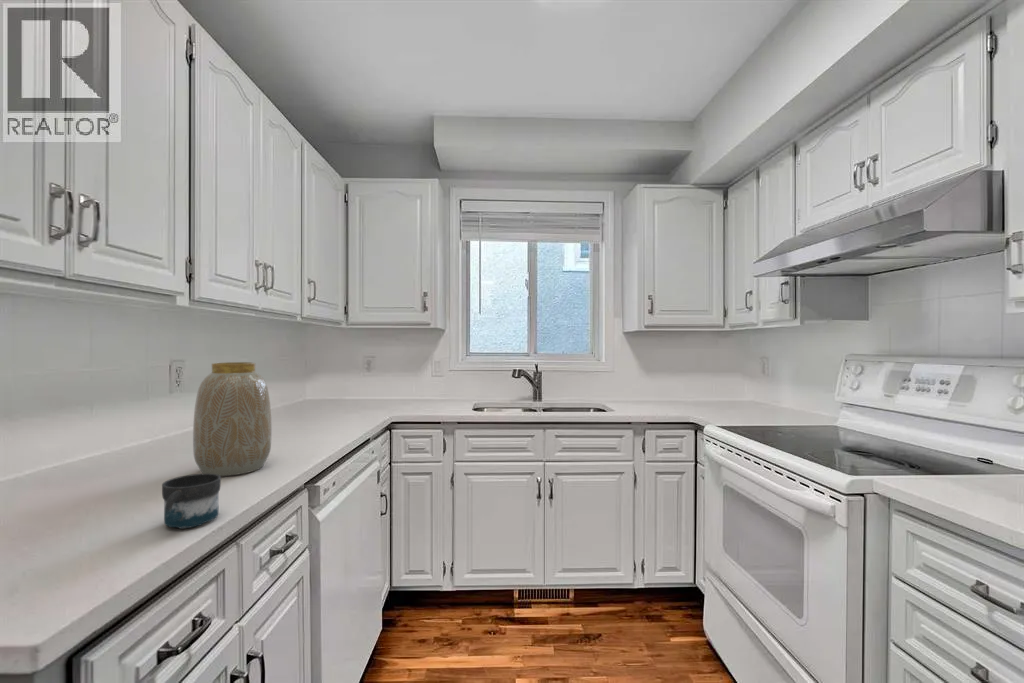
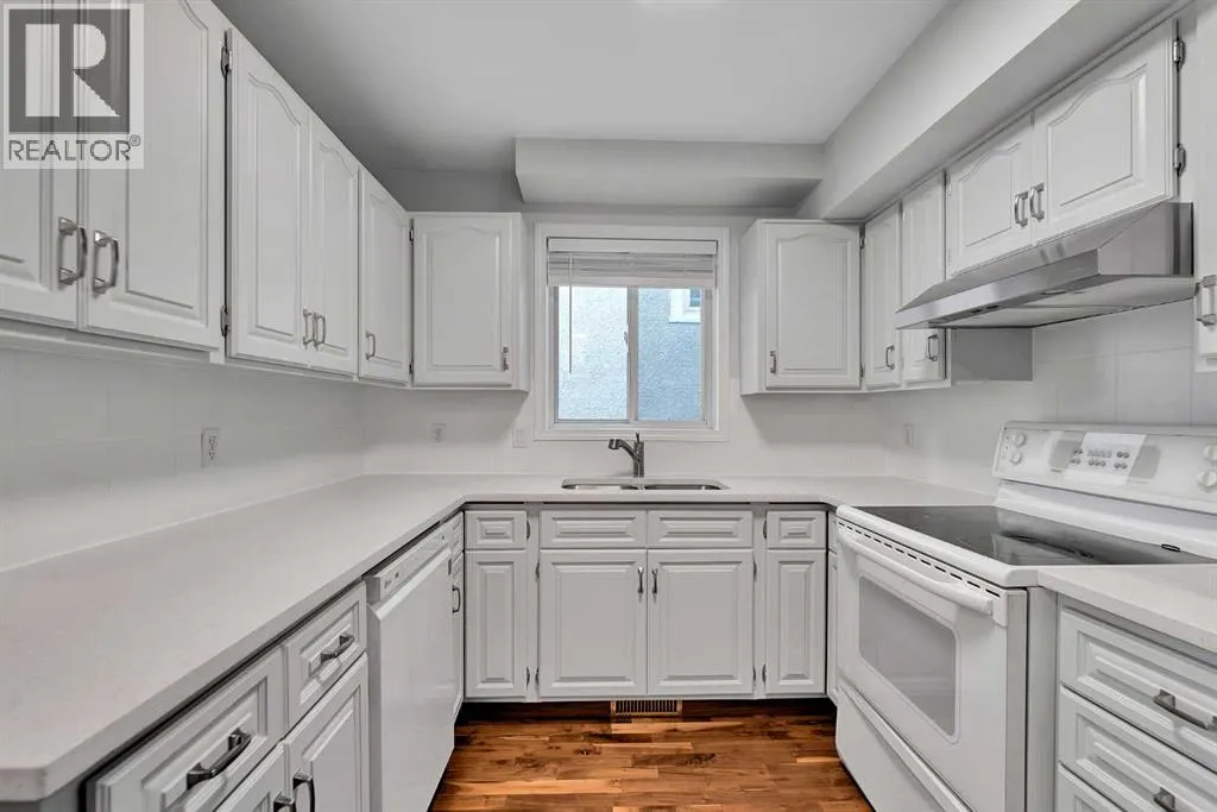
- mug [161,473,222,529]
- vase [192,361,273,477]
